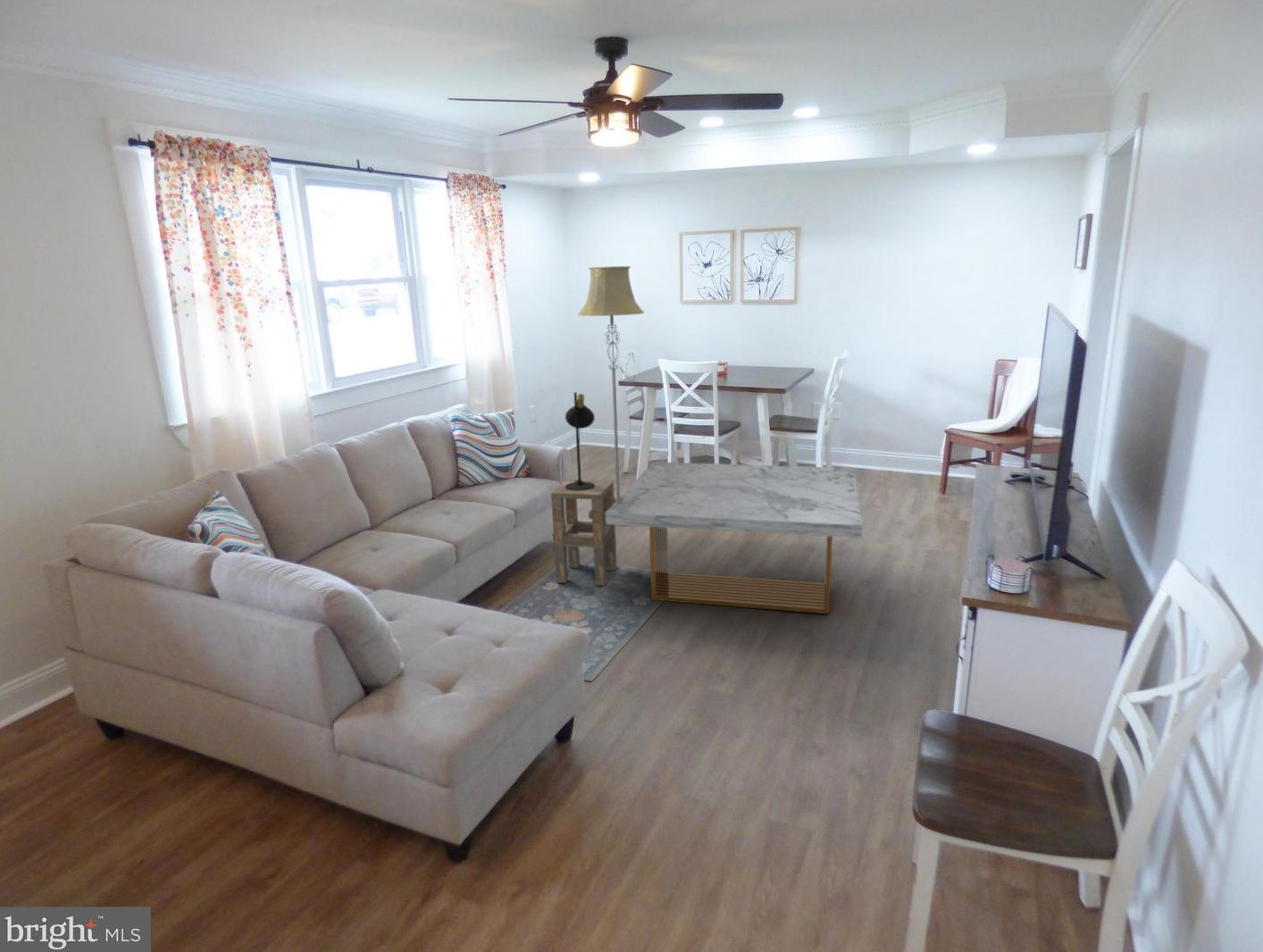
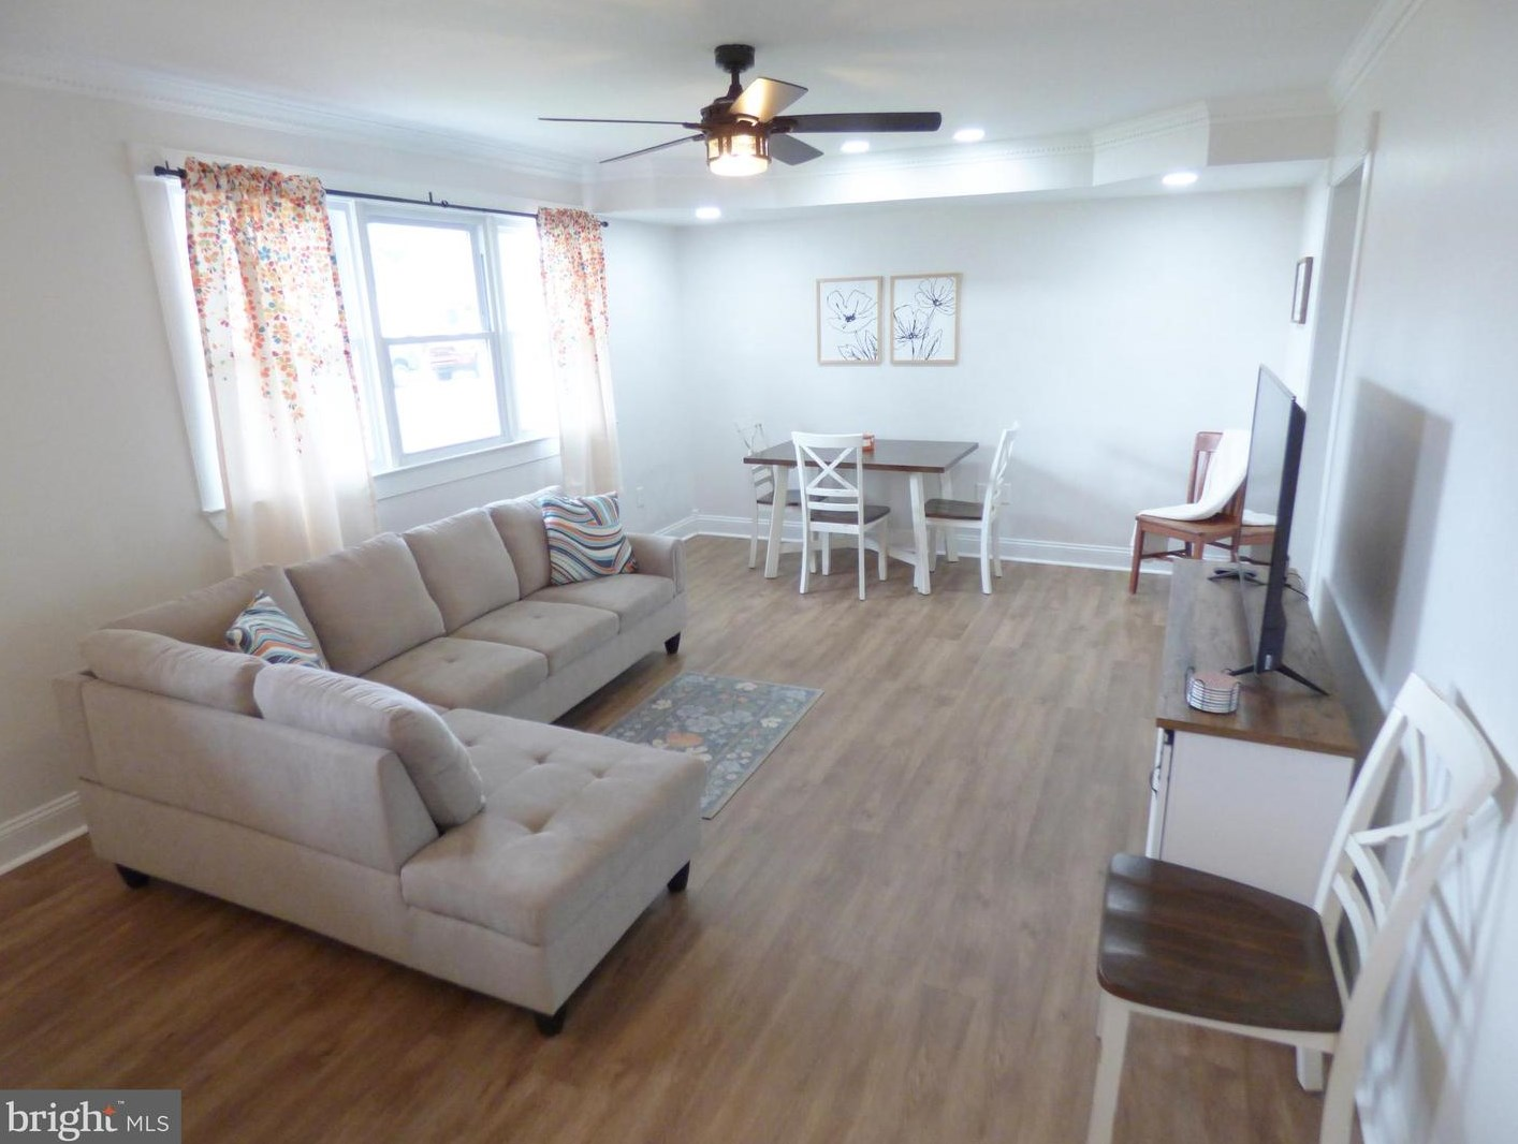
- side table [550,479,618,587]
- floor lamp [577,265,645,520]
- coffee table [606,461,863,614]
- table lamp [565,391,596,490]
